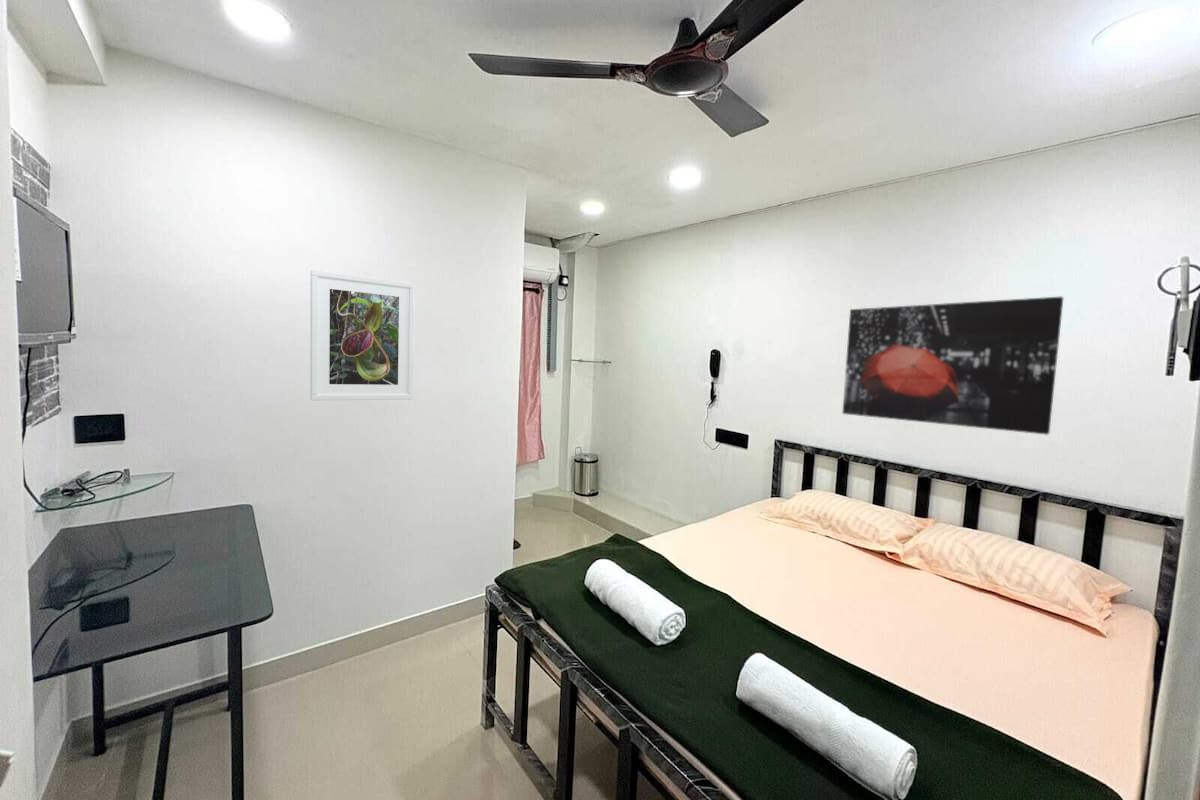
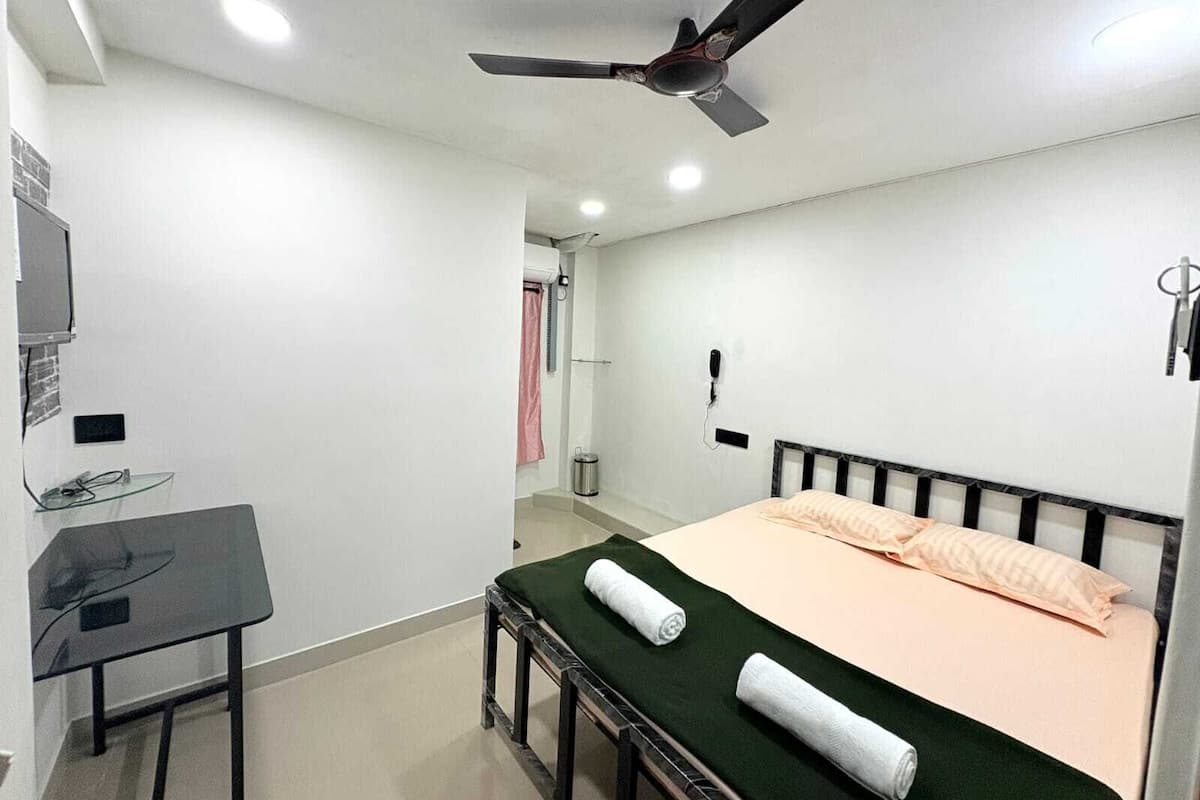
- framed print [309,269,416,401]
- wall art [841,296,1064,436]
